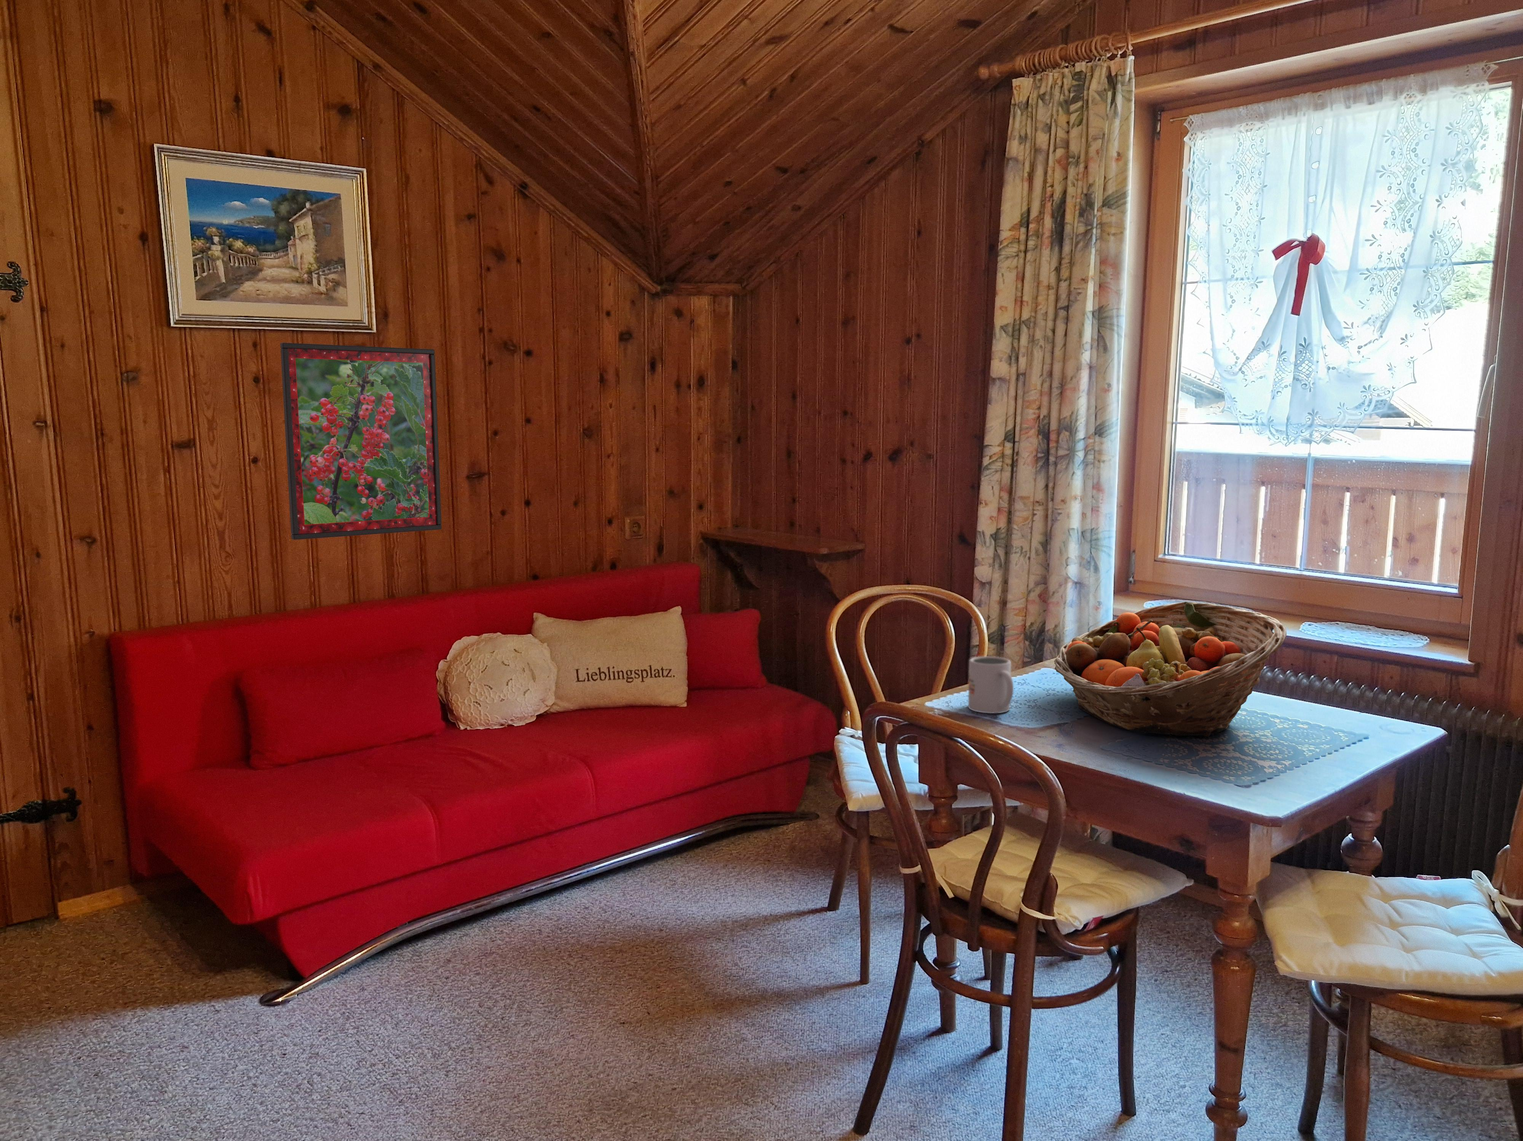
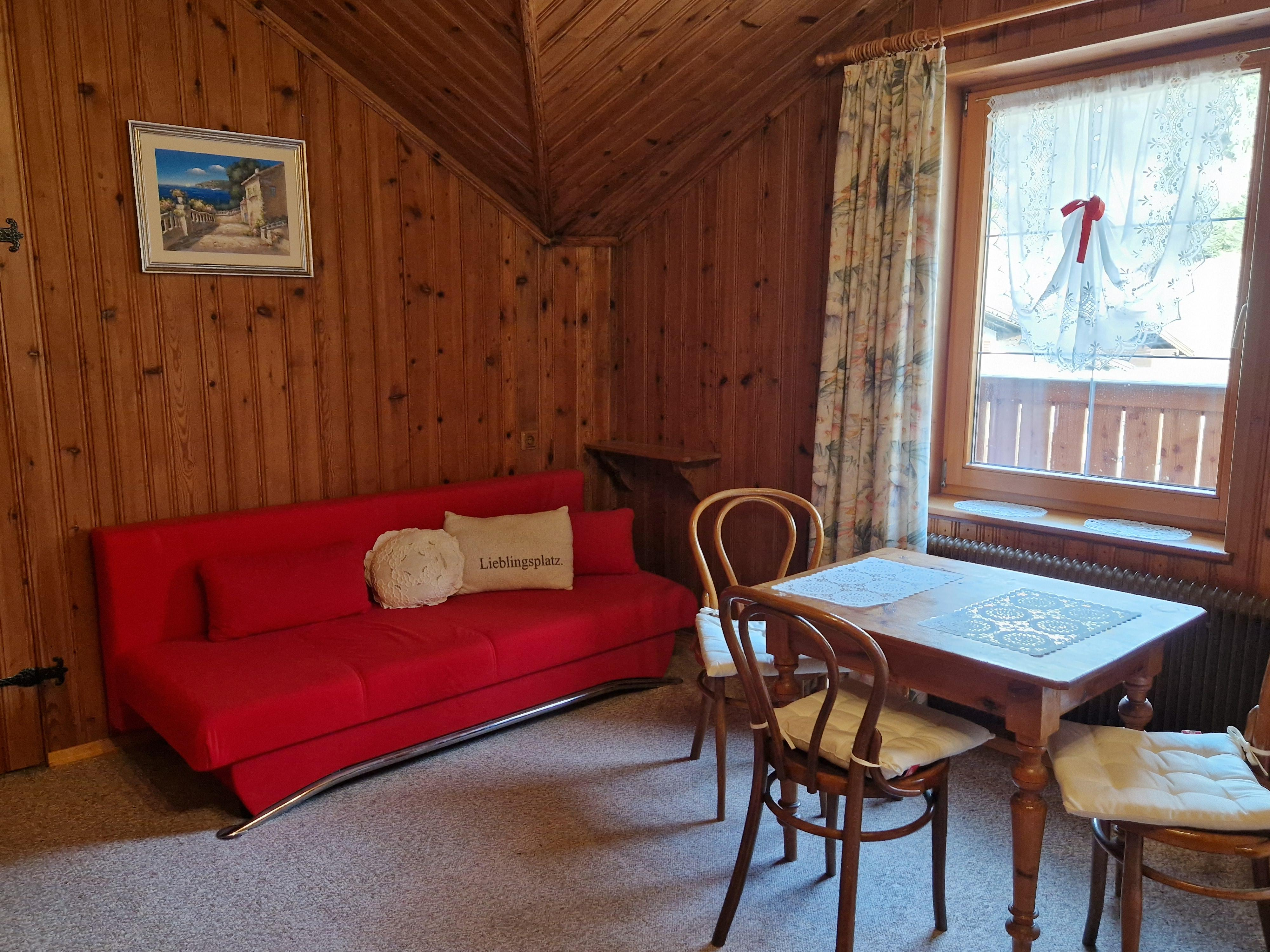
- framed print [279,343,443,541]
- mug [968,656,1015,714]
- fruit basket [1054,602,1287,737]
